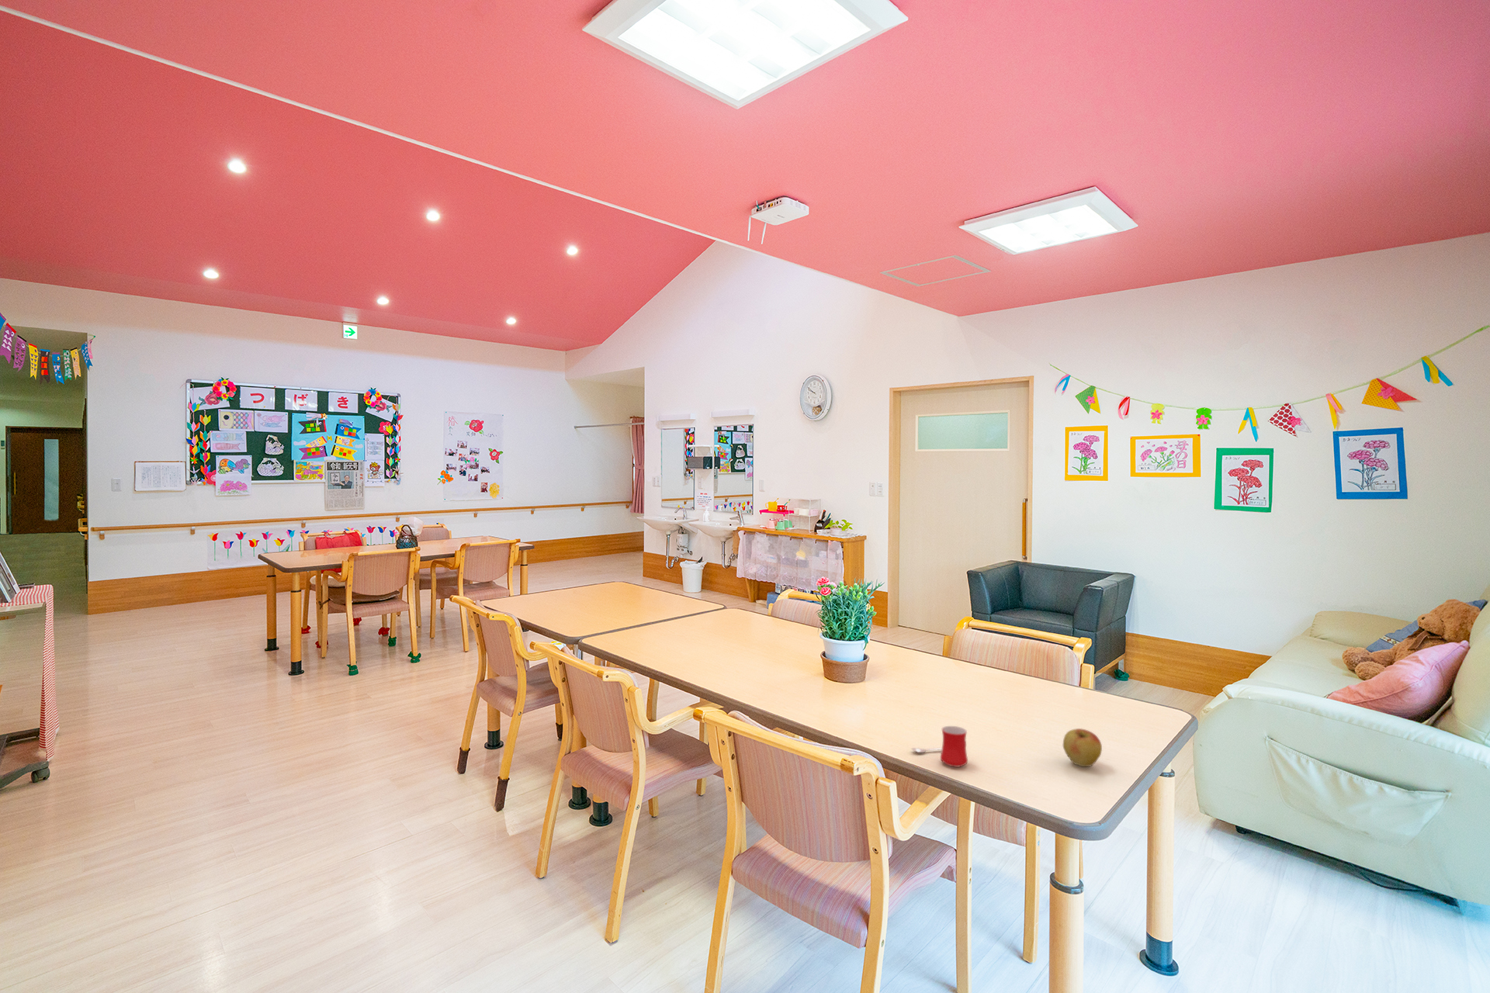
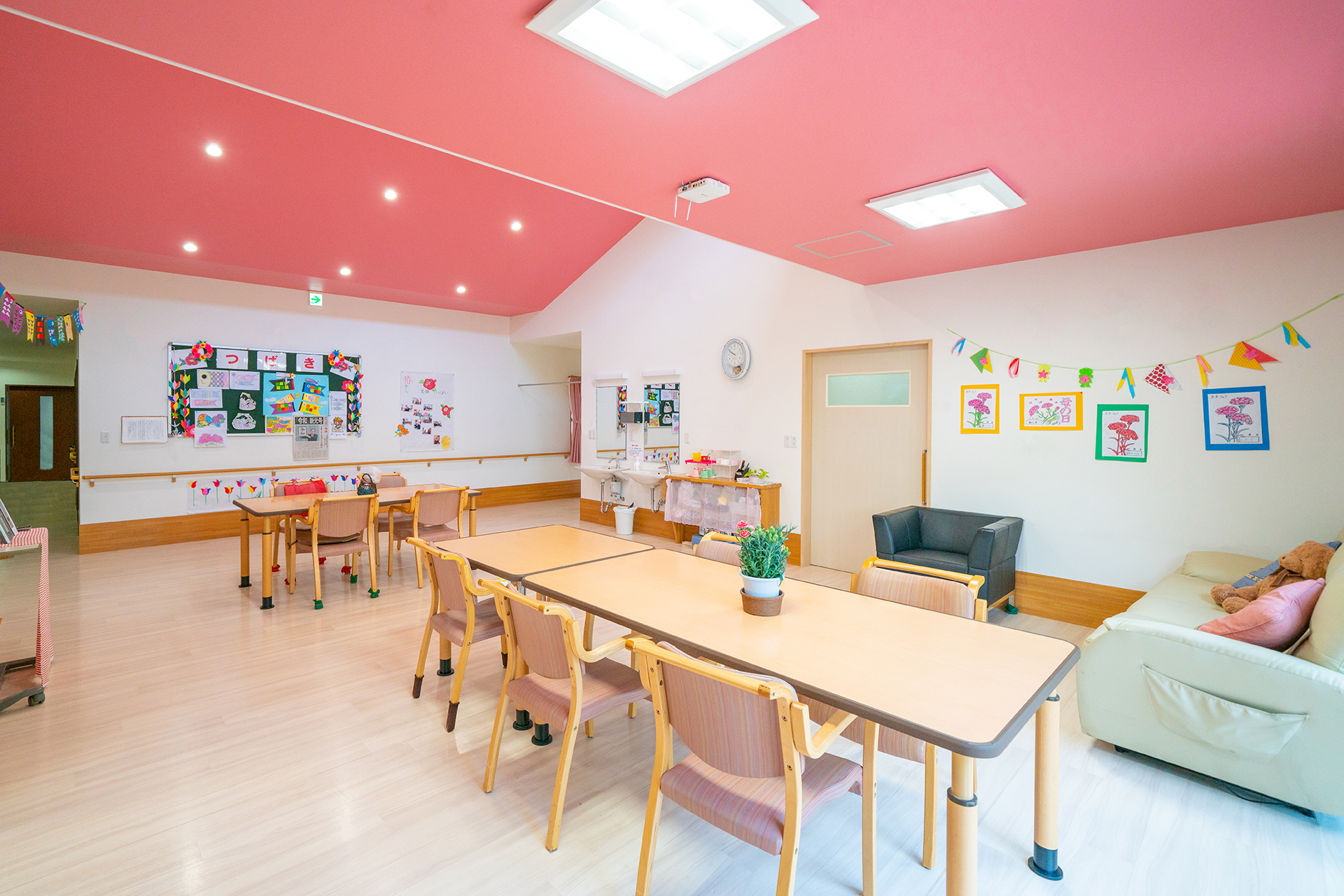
- mug [911,725,969,768]
- apple [1062,728,1103,767]
